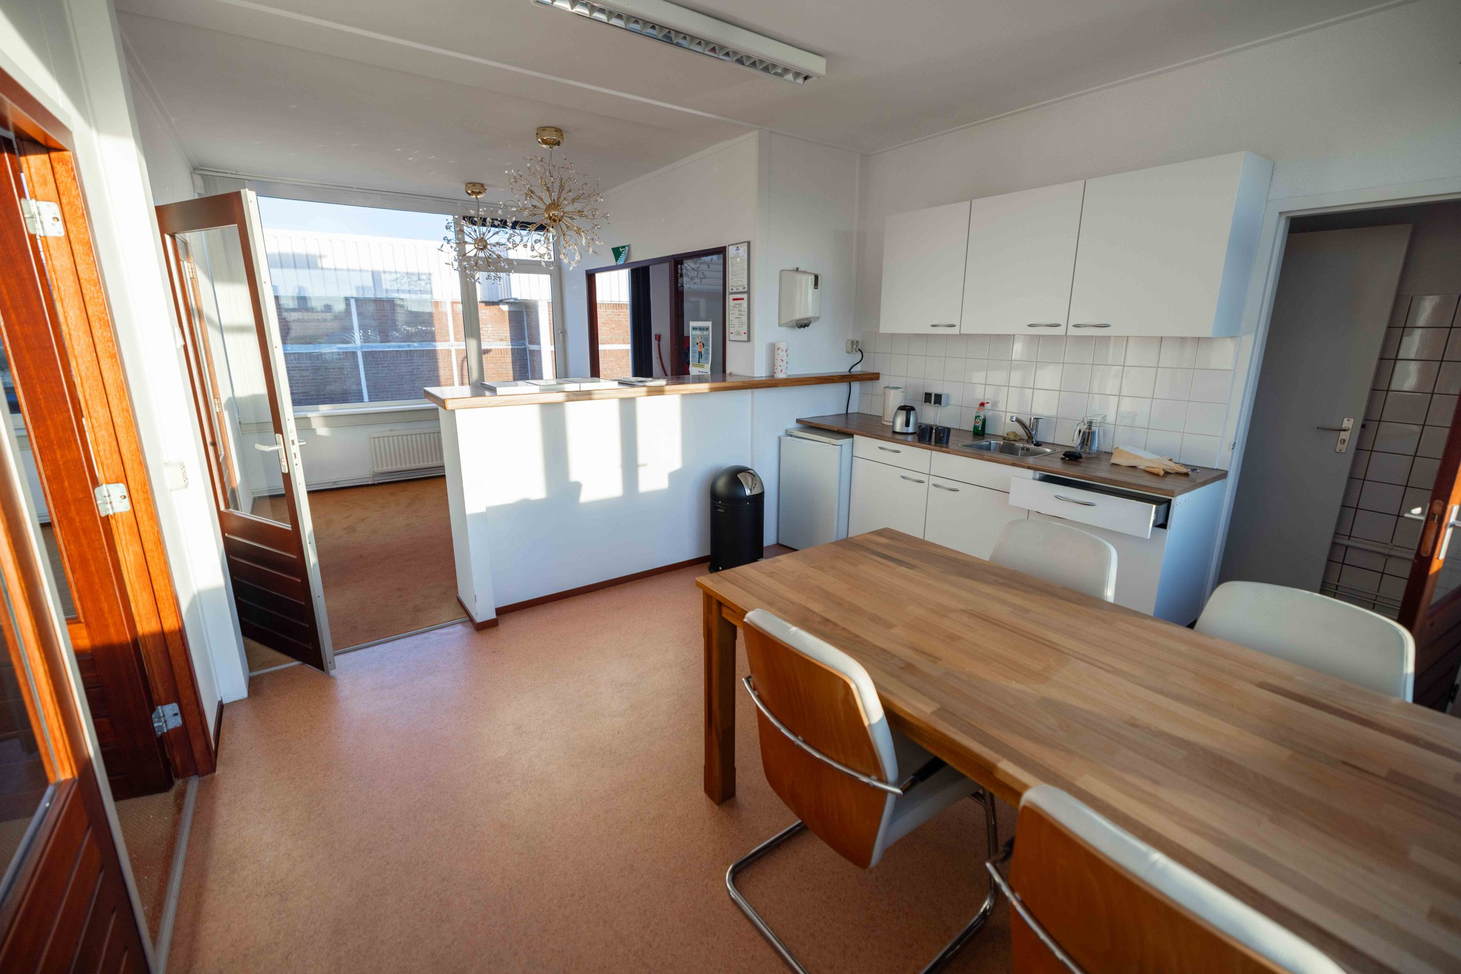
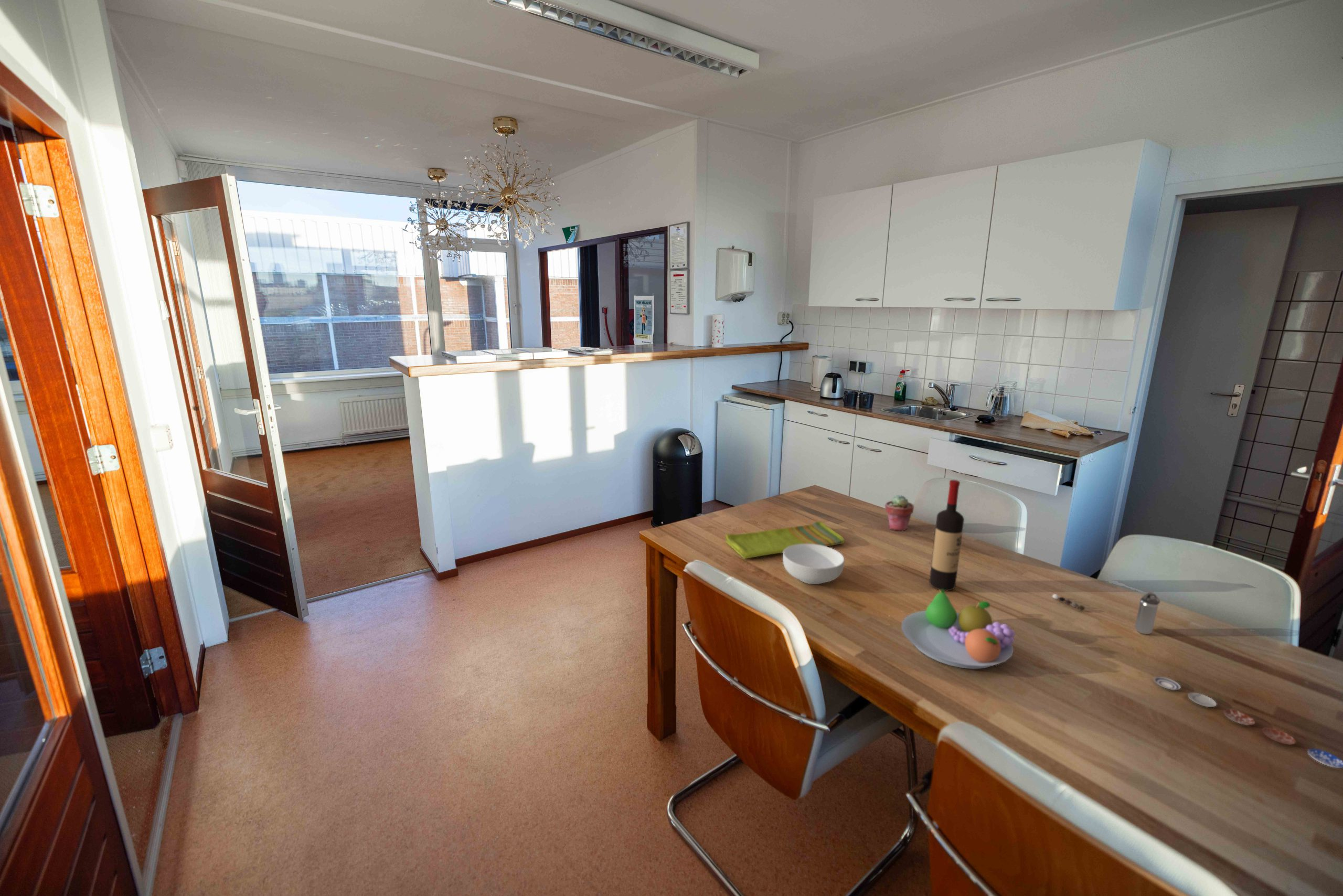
+ cereal bowl [782,544,845,585]
+ wine bottle [929,479,965,591]
+ plate [1153,676,1343,769]
+ fruit bowl [901,589,1016,669]
+ pepper shaker [1052,593,1085,611]
+ dish towel [725,520,845,559]
+ potted succulent [884,494,914,531]
+ shaker [1134,591,1161,635]
